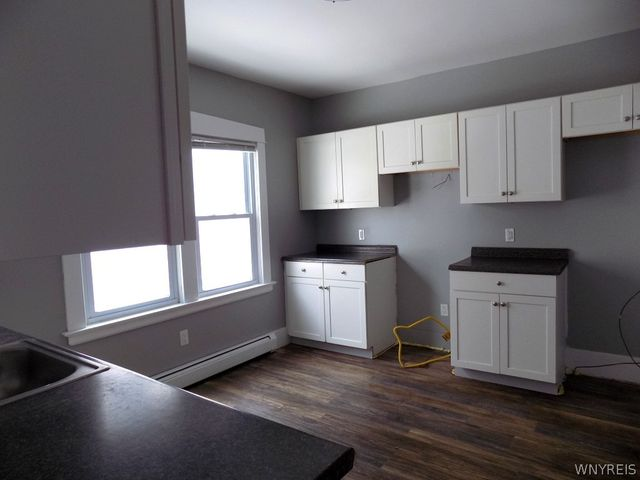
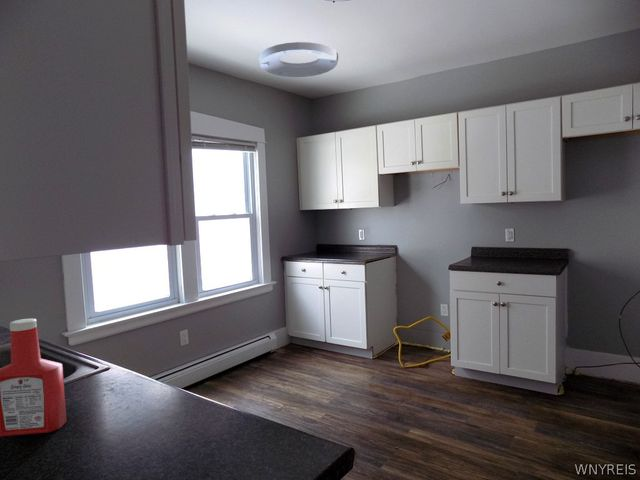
+ ceiling light [258,41,339,78]
+ soap bottle [0,318,67,437]
